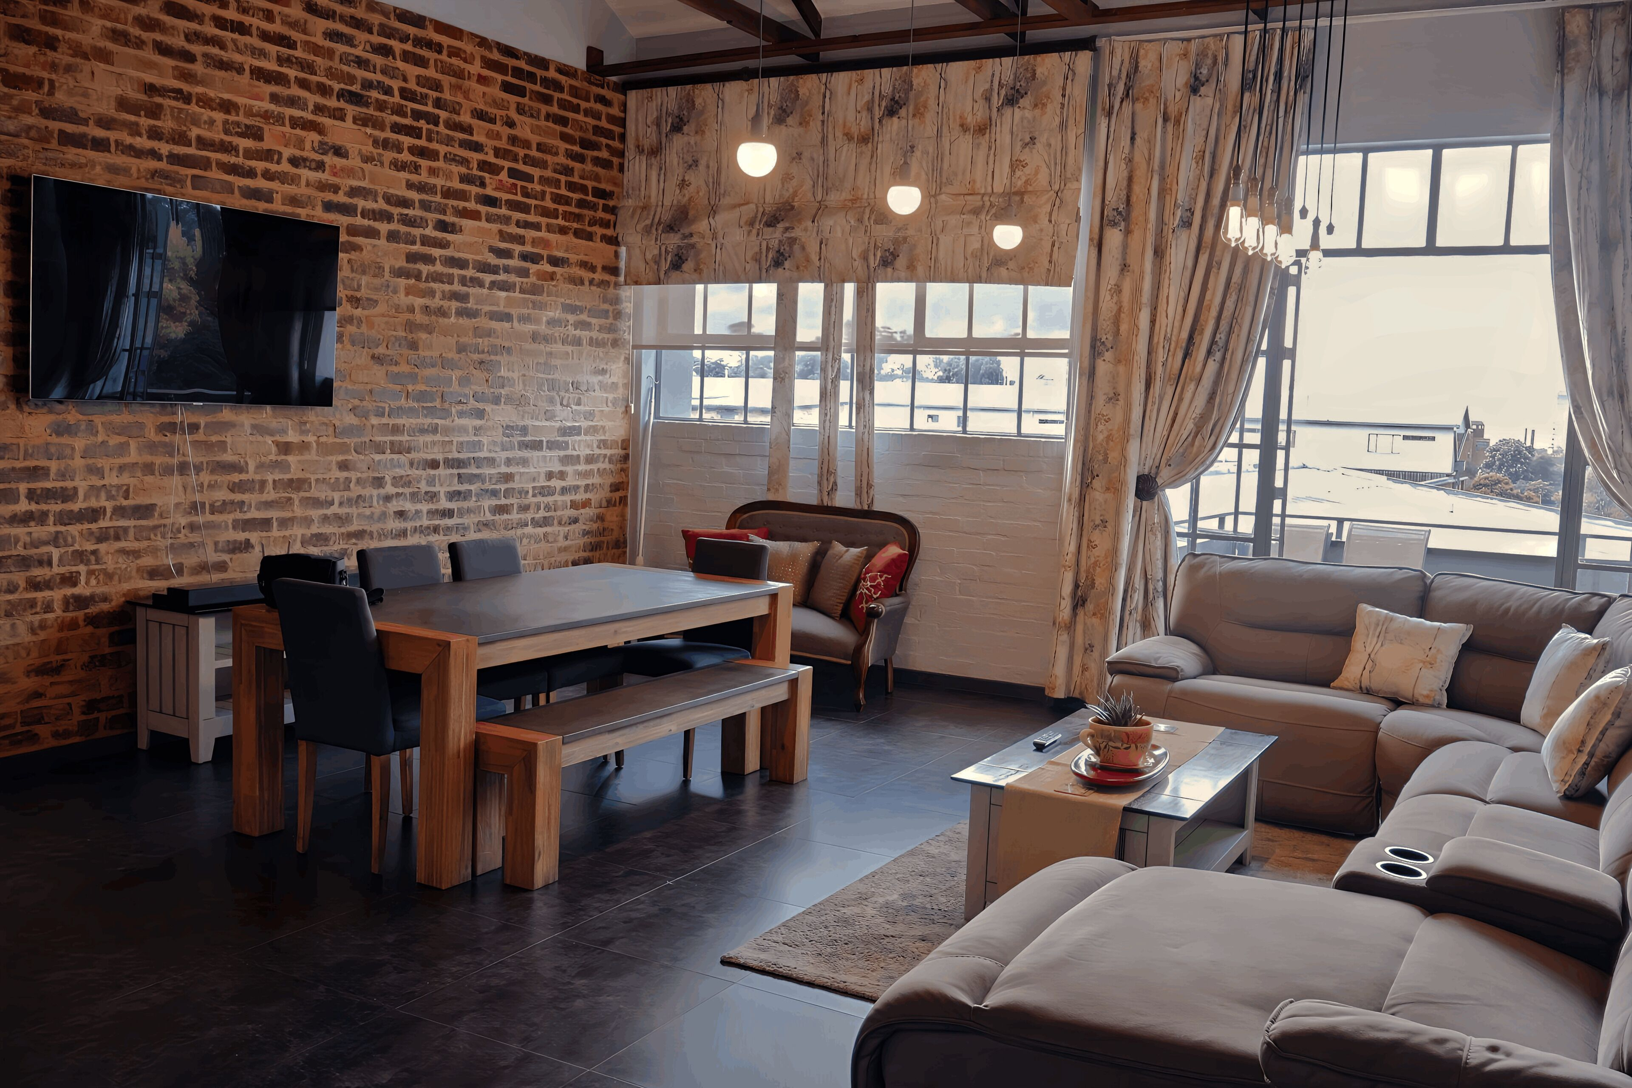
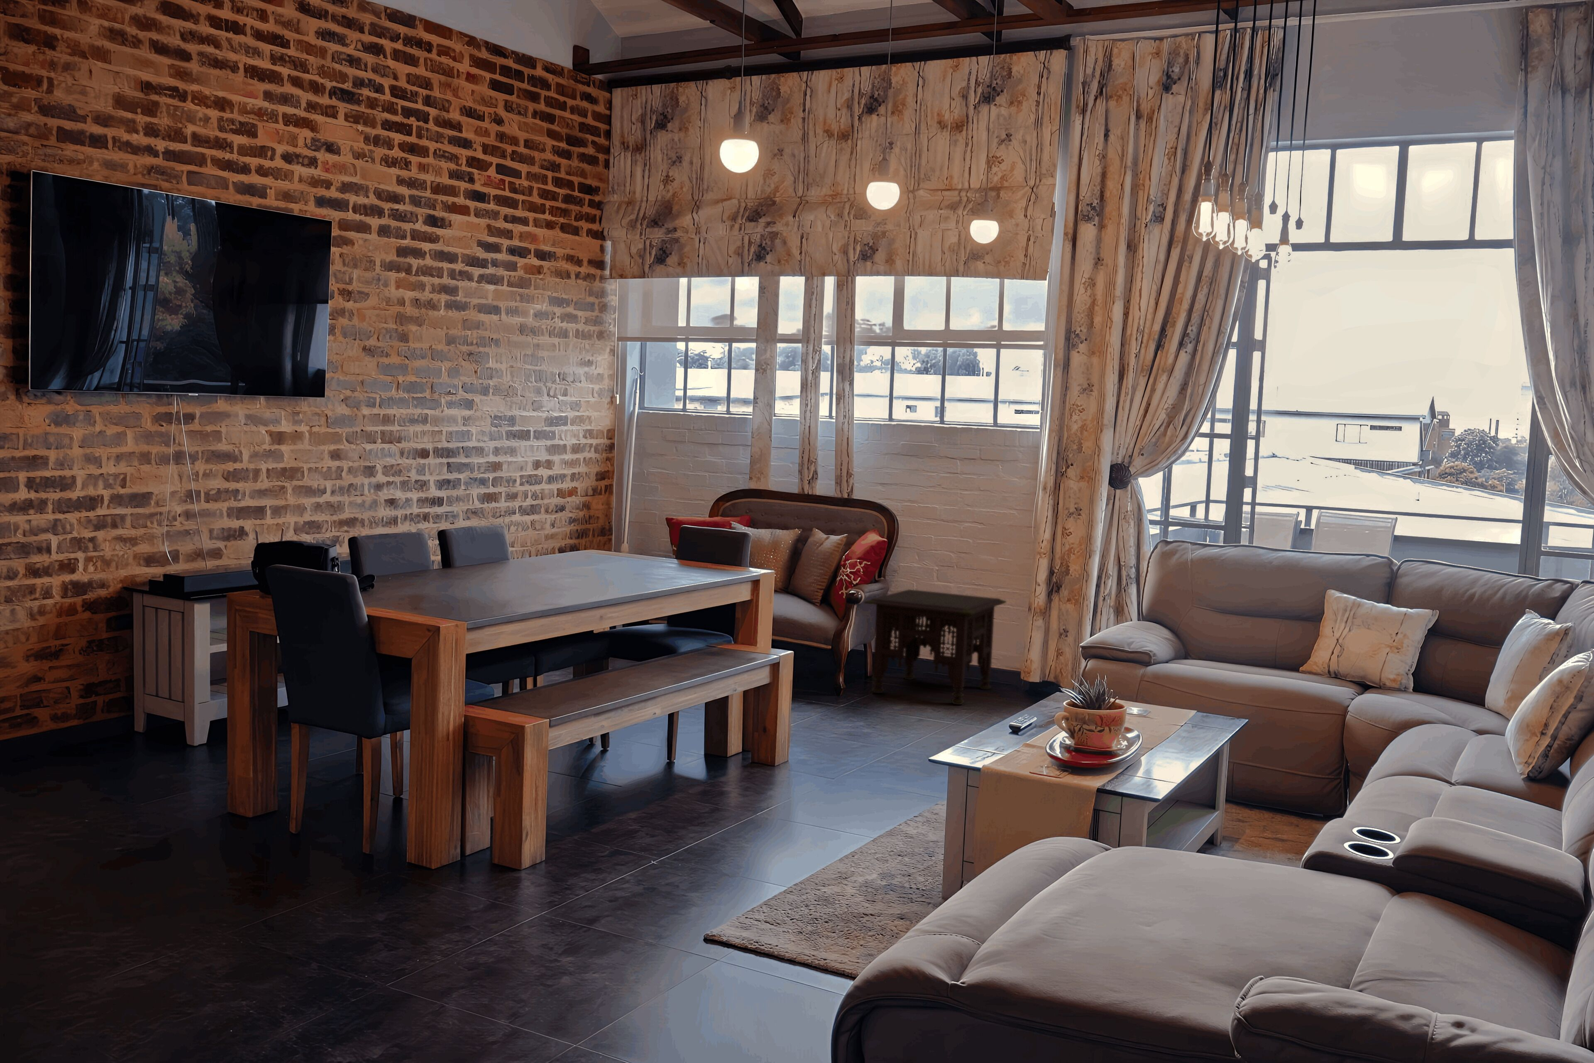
+ side table [863,588,1007,705]
